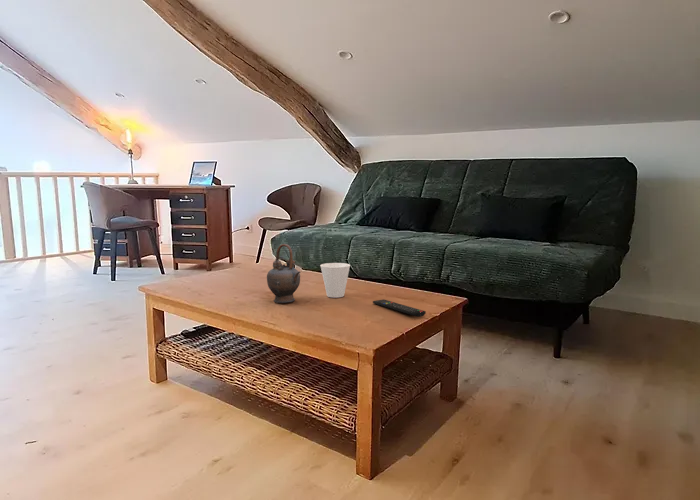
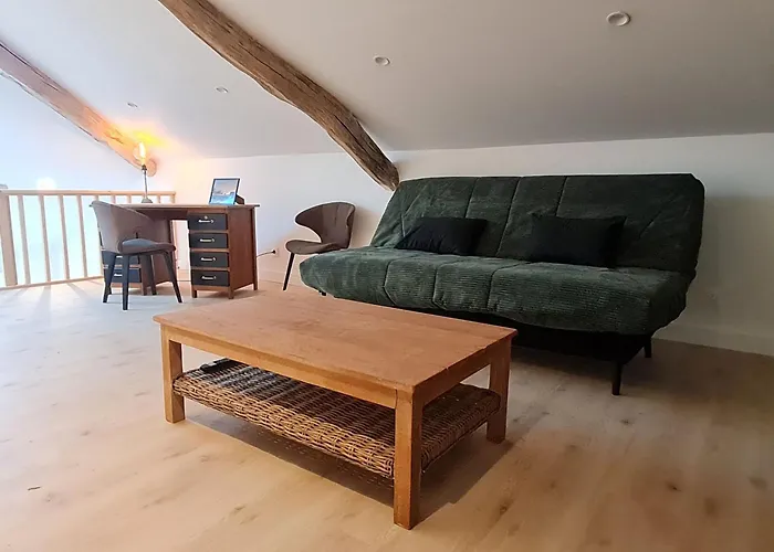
- remote control [372,298,427,318]
- cup [319,262,351,299]
- teapot [266,243,301,304]
